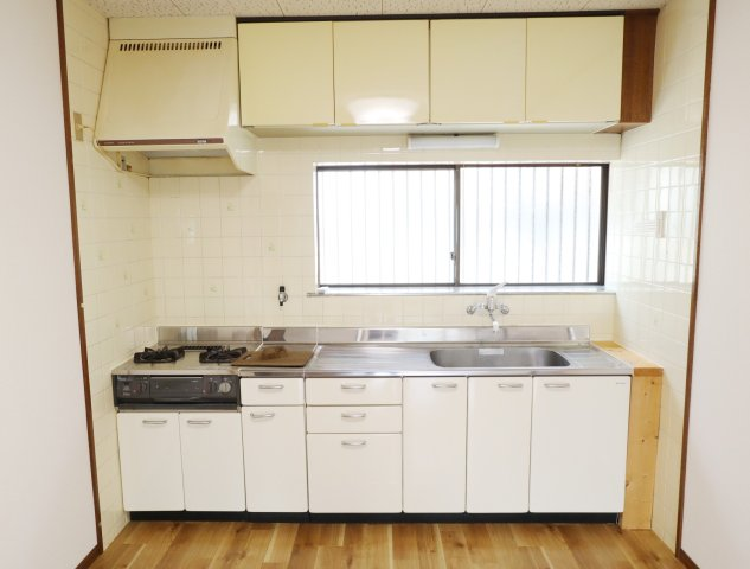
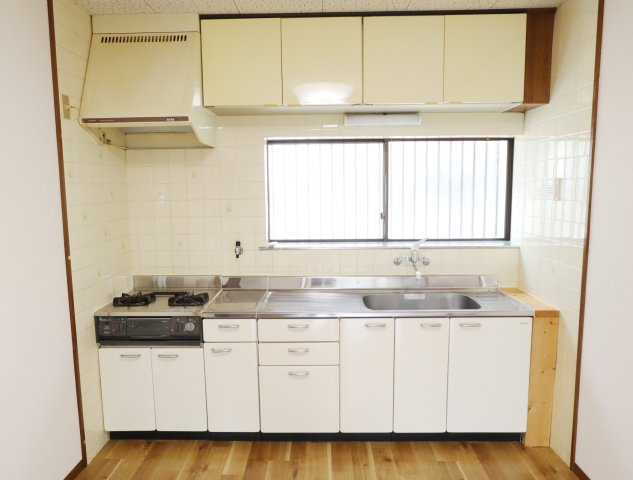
- cutting board [230,344,315,367]
